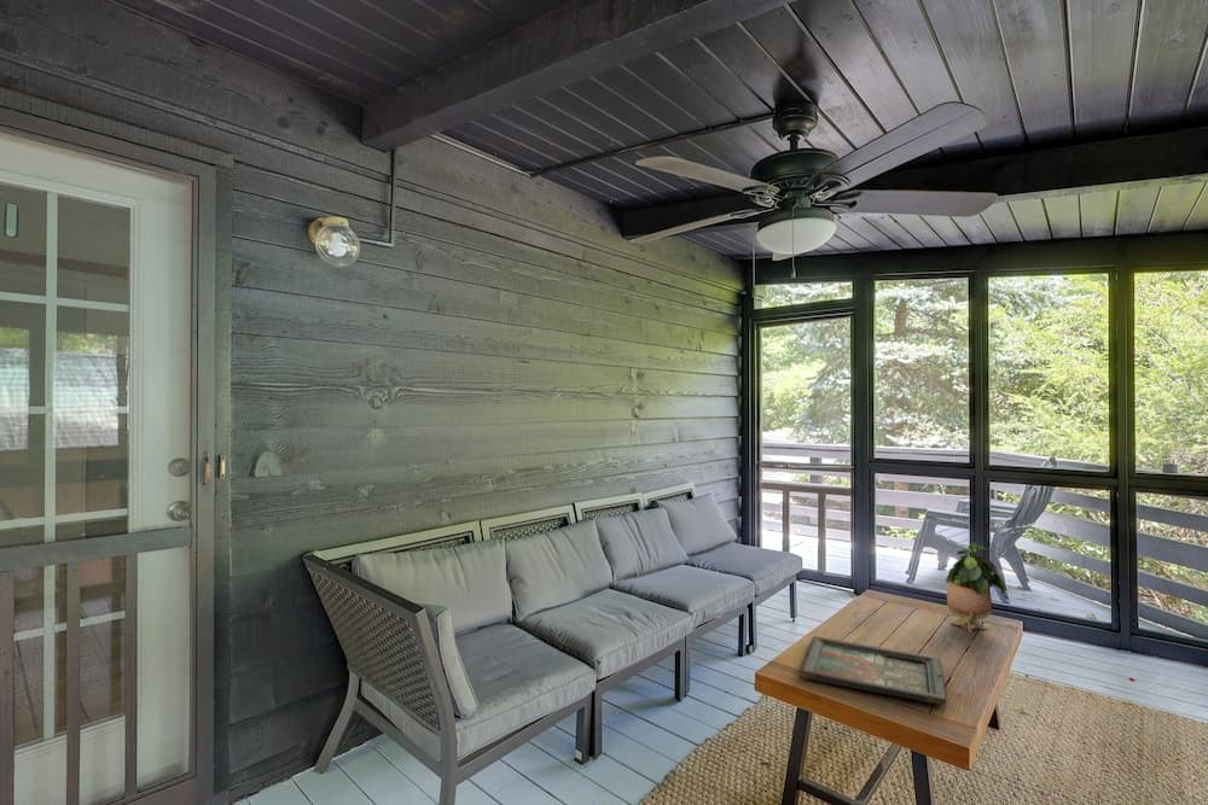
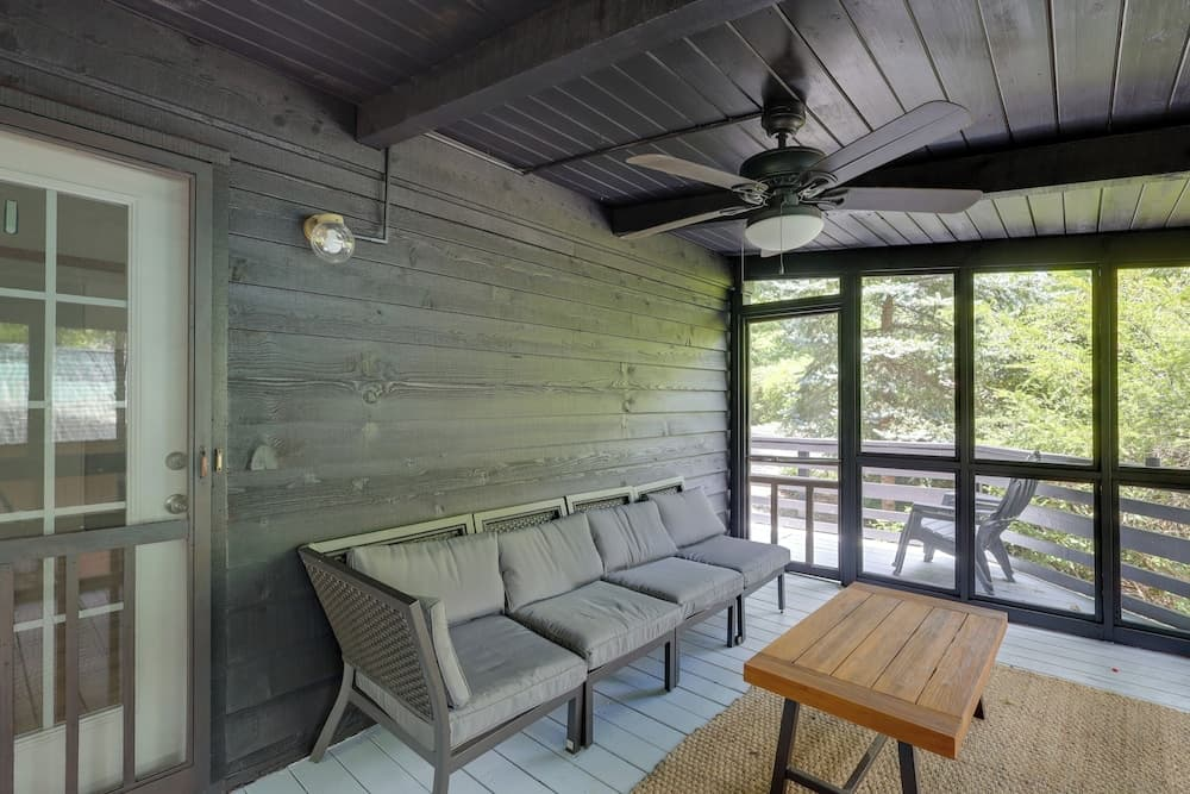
- potted plant [945,541,1007,634]
- decorative tray [798,635,947,706]
